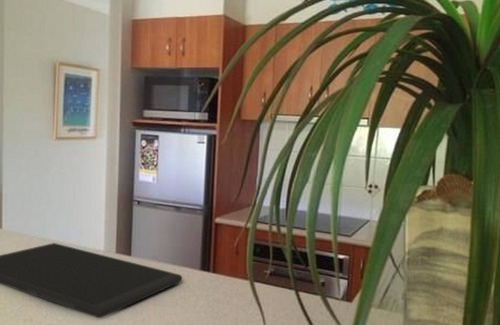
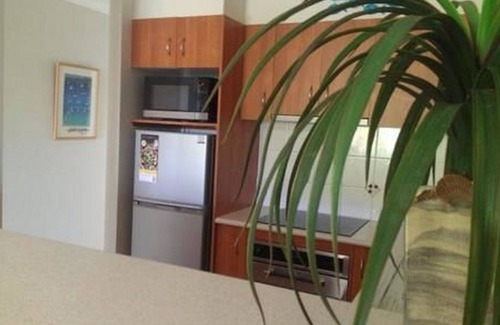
- cutting board [0,242,183,319]
